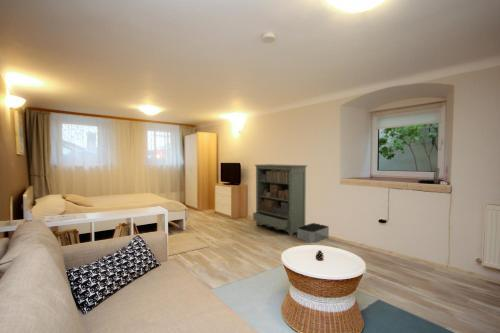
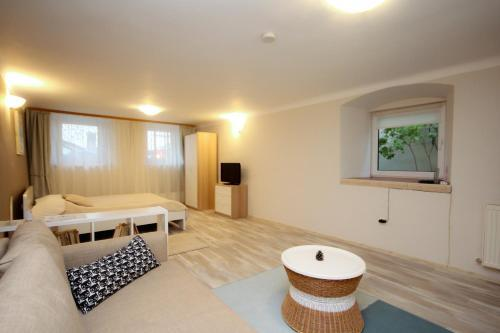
- storage bin [296,222,330,244]
- bookshelf [252,163,309,237]
